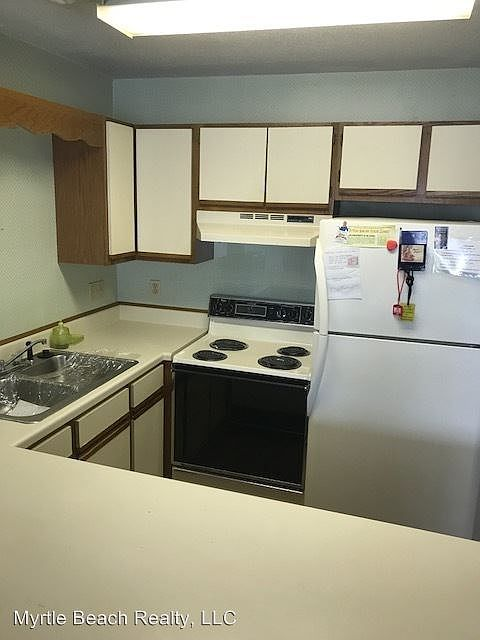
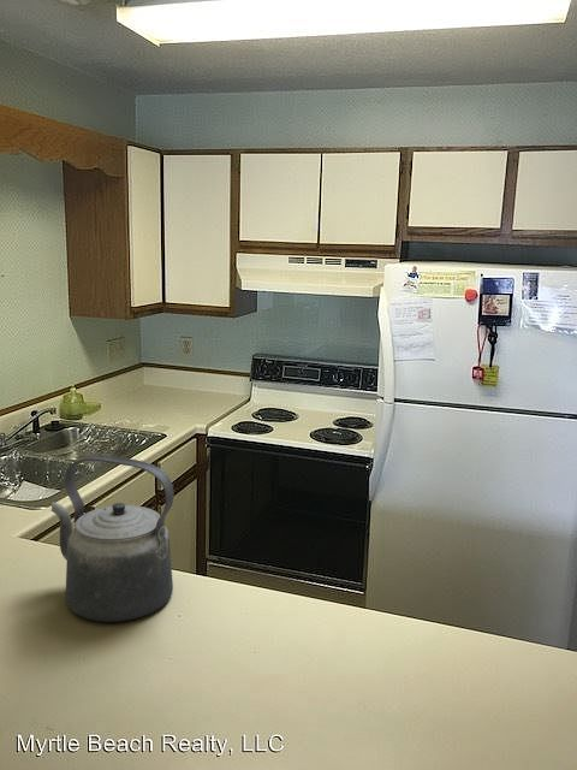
+ kettle [50,454,176,623]
